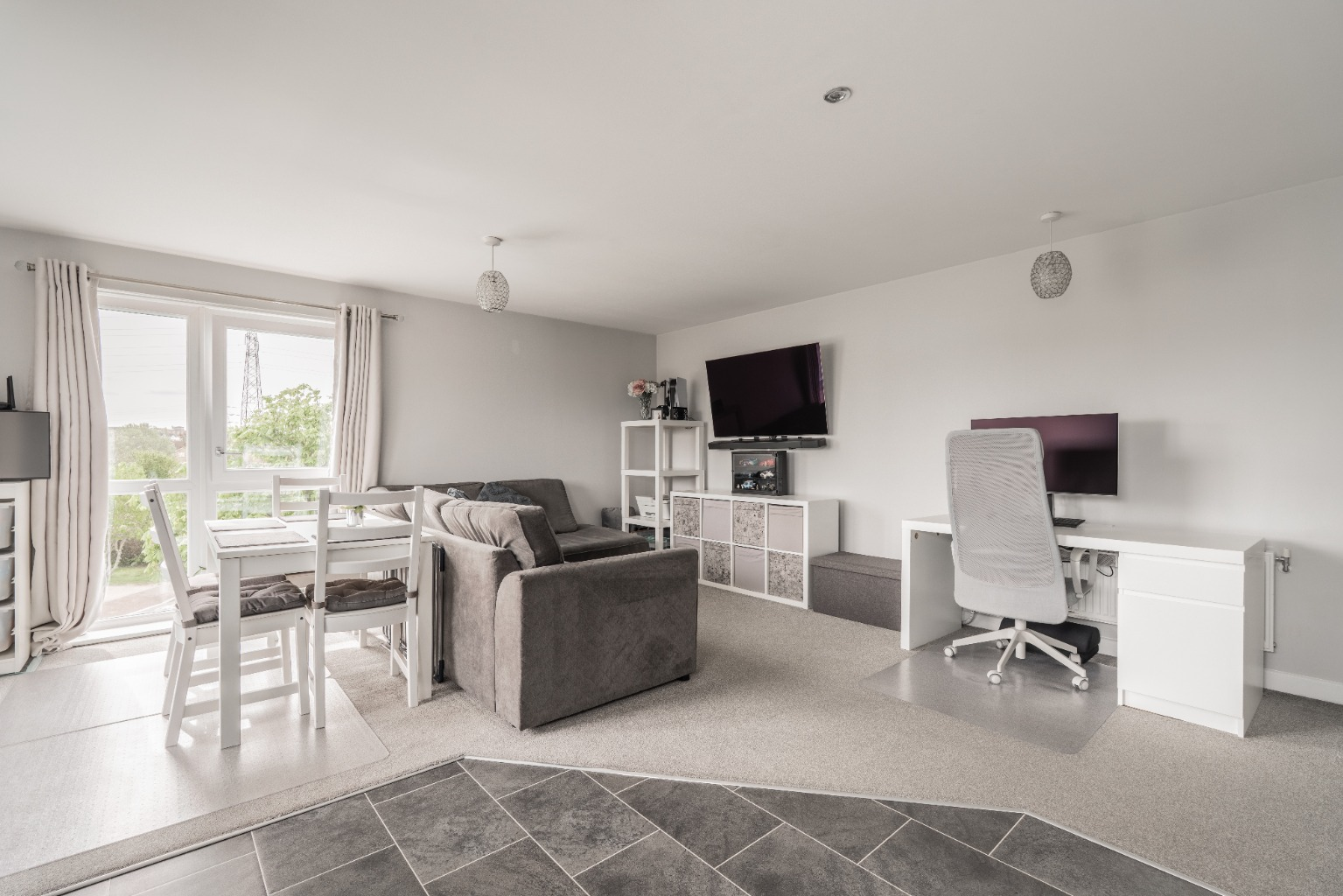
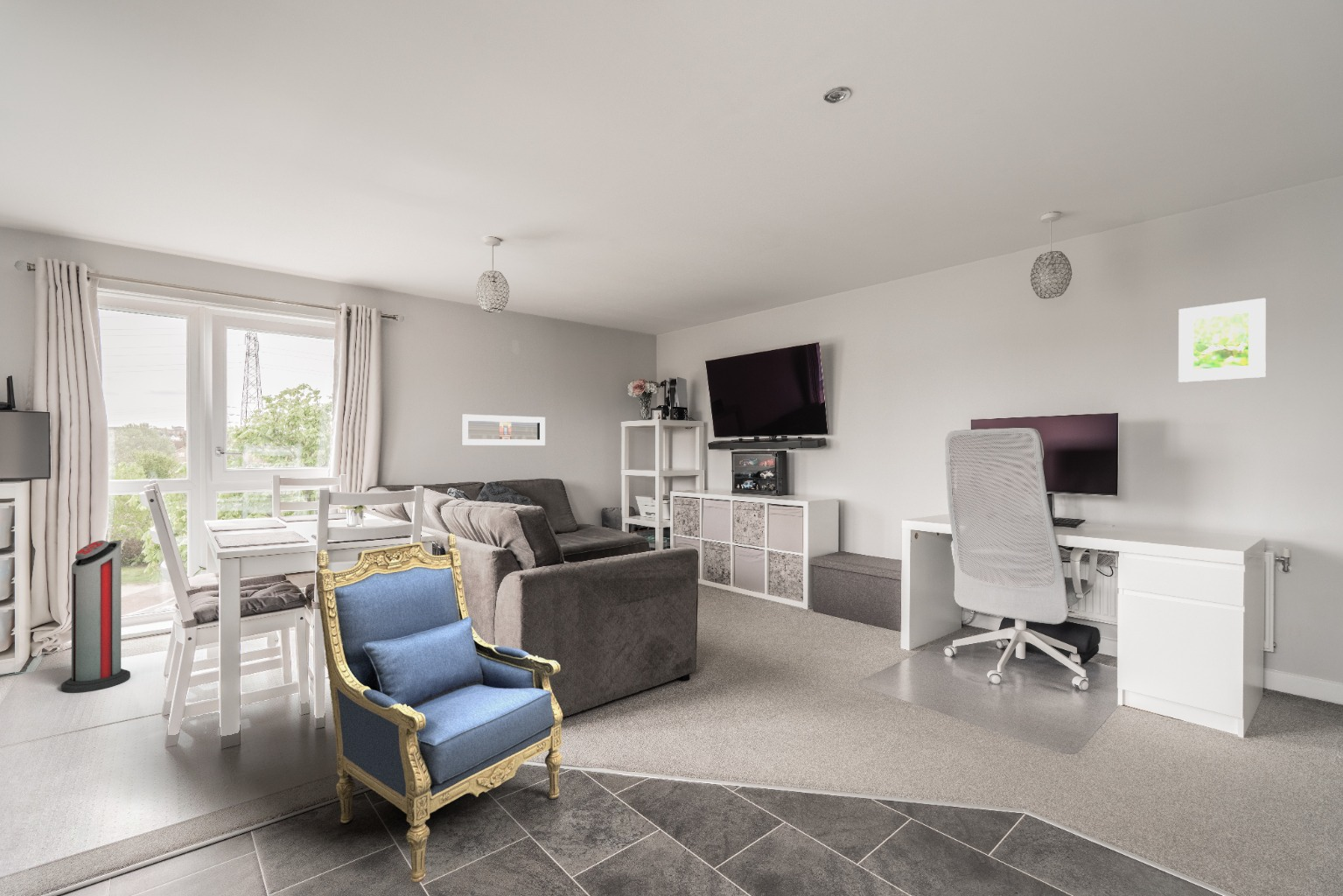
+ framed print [1178,297,1267,383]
+ armchair [315,533,563,884]
+ air purifier [60,540,131,694]
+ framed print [460,413,546,446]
